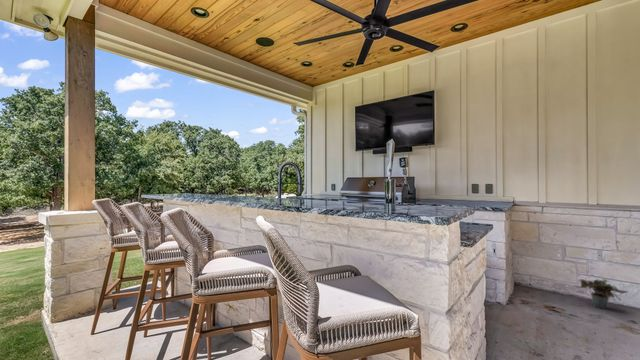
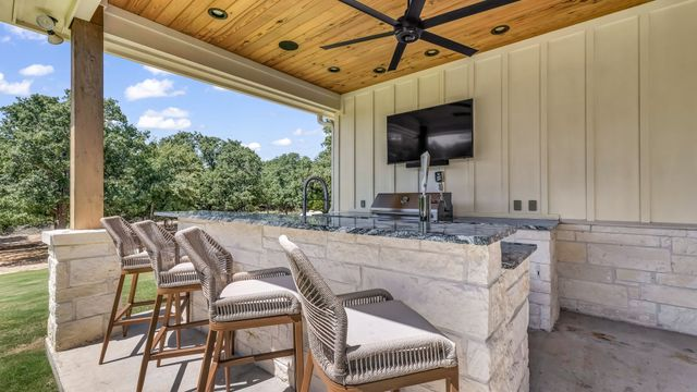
- potted plant [572,278,629,310]
